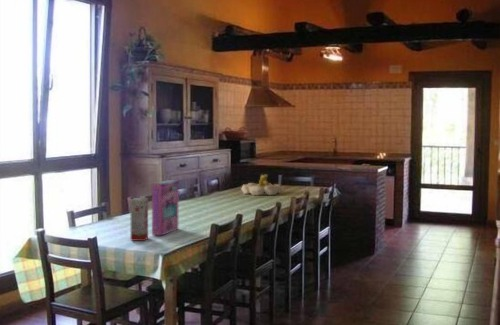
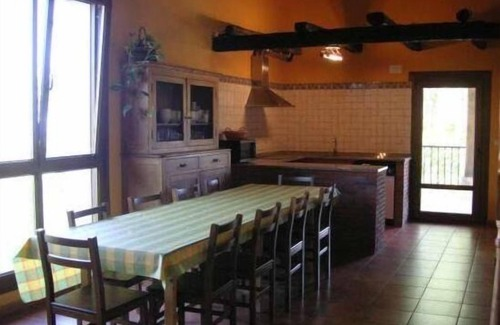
- milk carton [129,195,149,242]
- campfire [240,173,283,196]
- cereal box [151,179,179,237]
